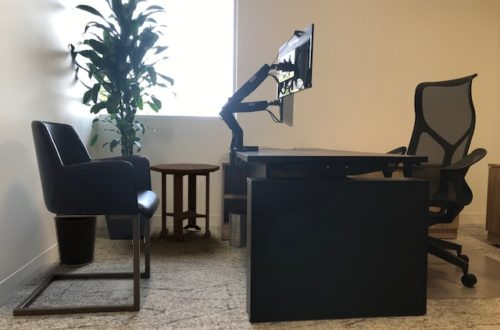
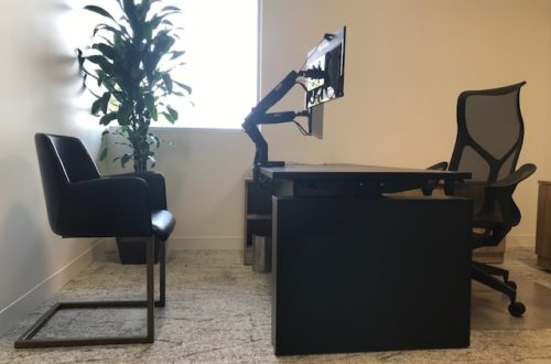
- wastebasket [52,215,98,268]
- side table [149,162,221,243]
